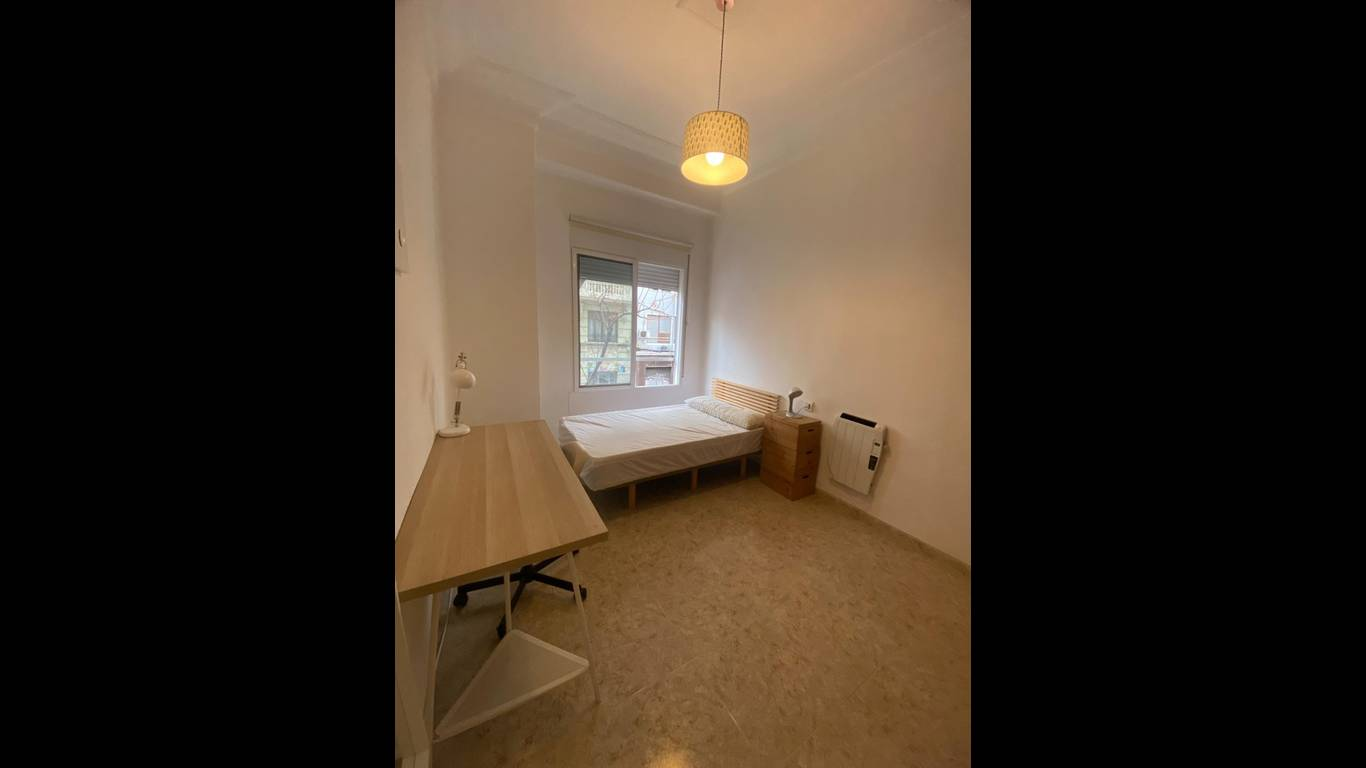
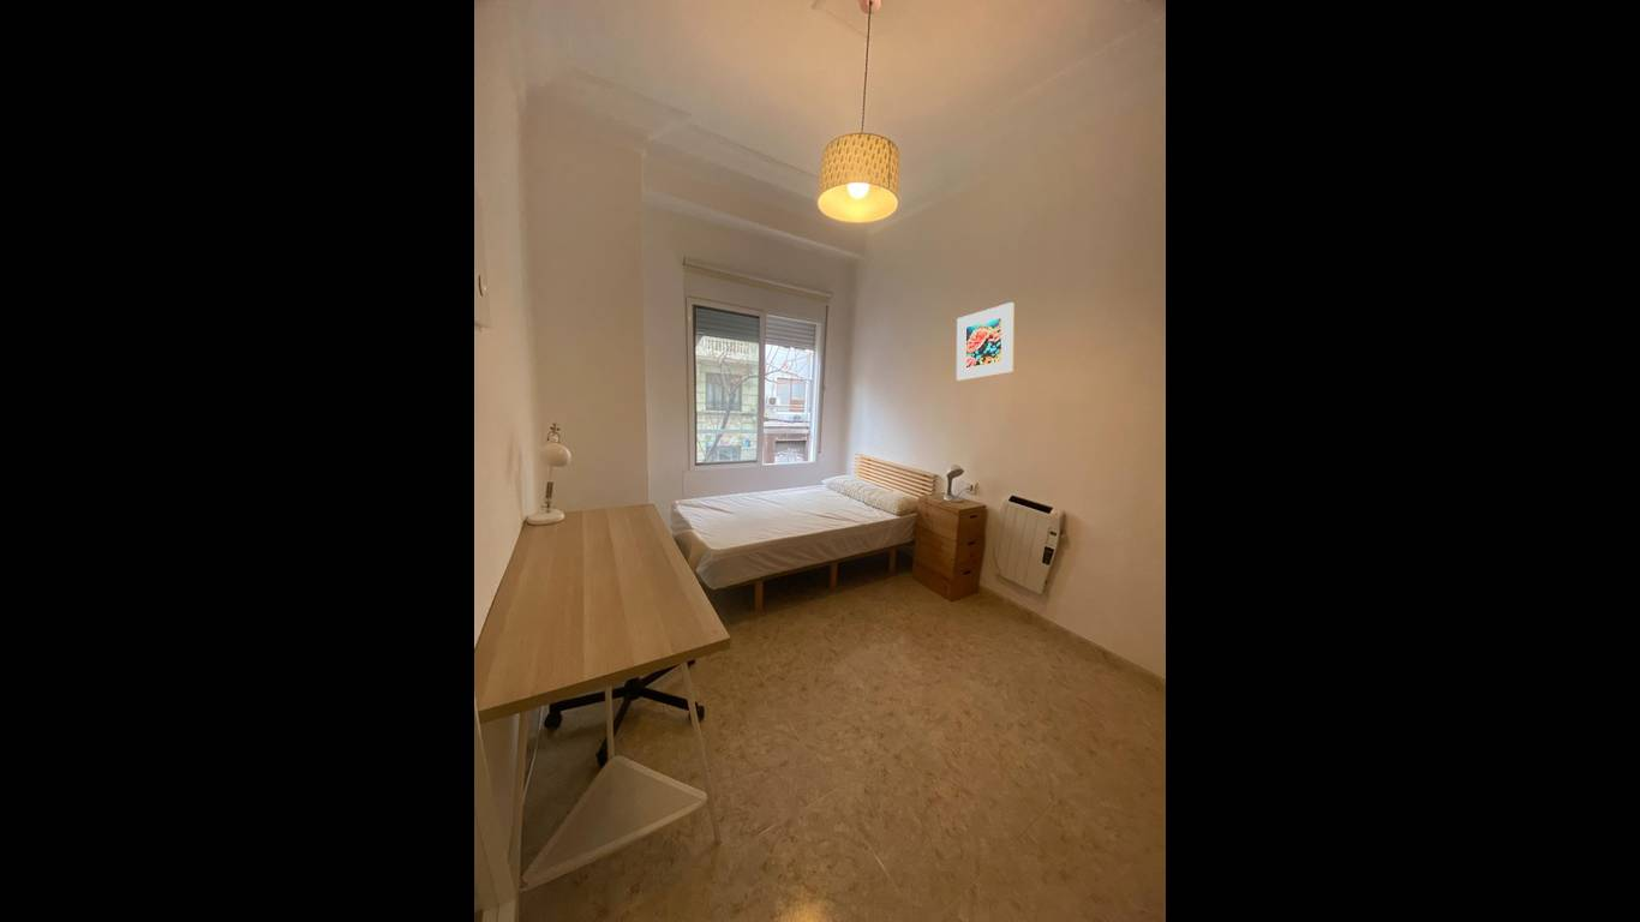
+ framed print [956,301,1014,382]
